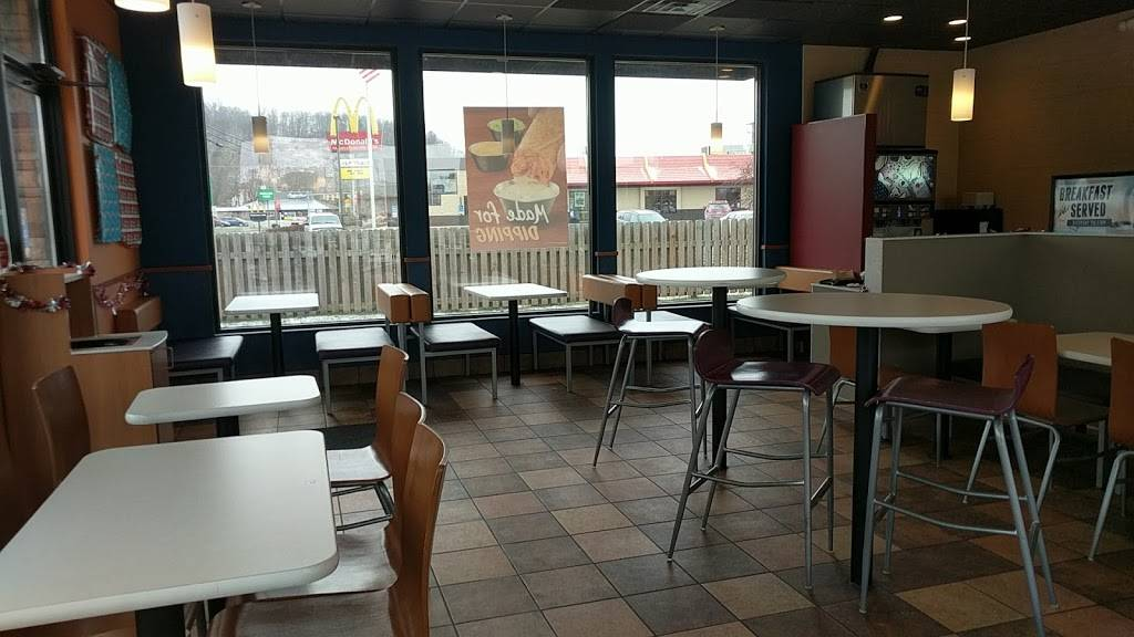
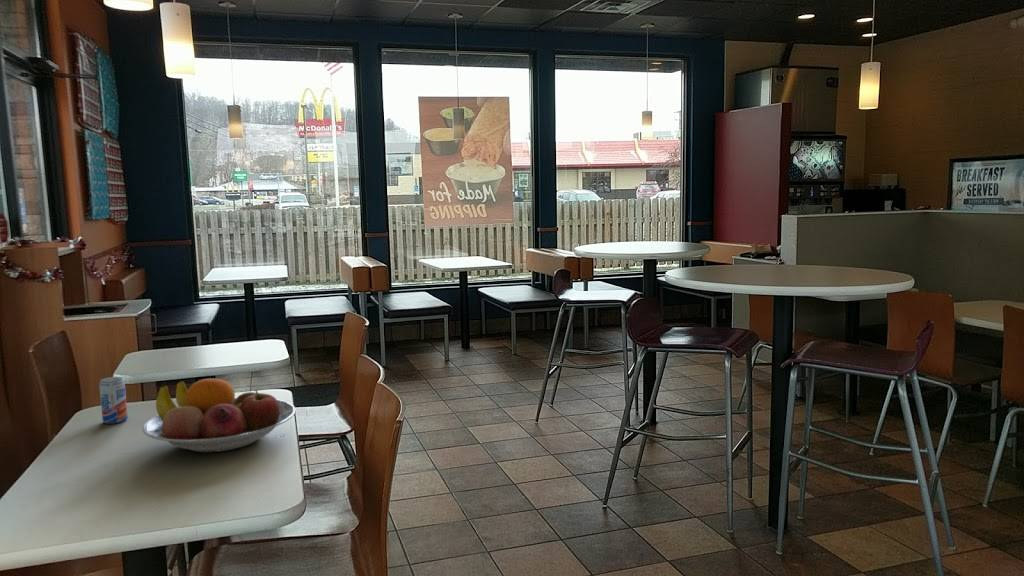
+ fruit bowl [142,377,297,453]
+ beverage can [98,376,129,425]
